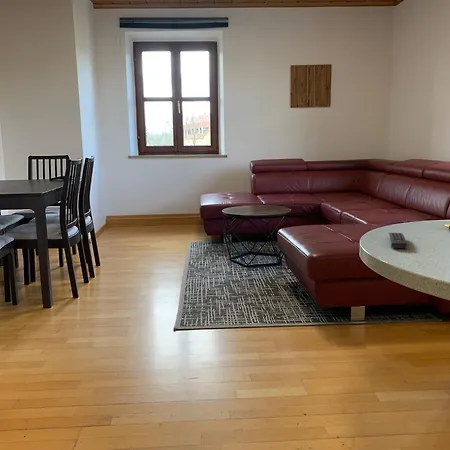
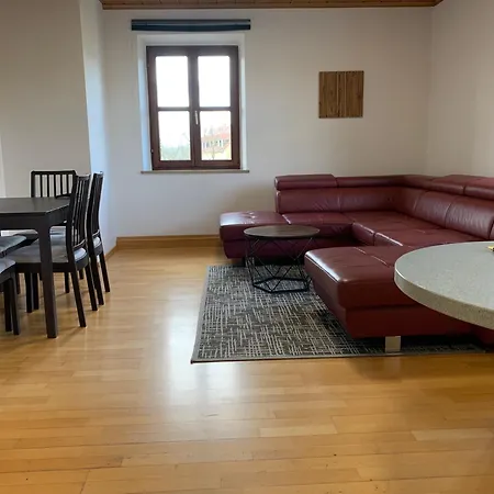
- remote control [388,232,408,250]
